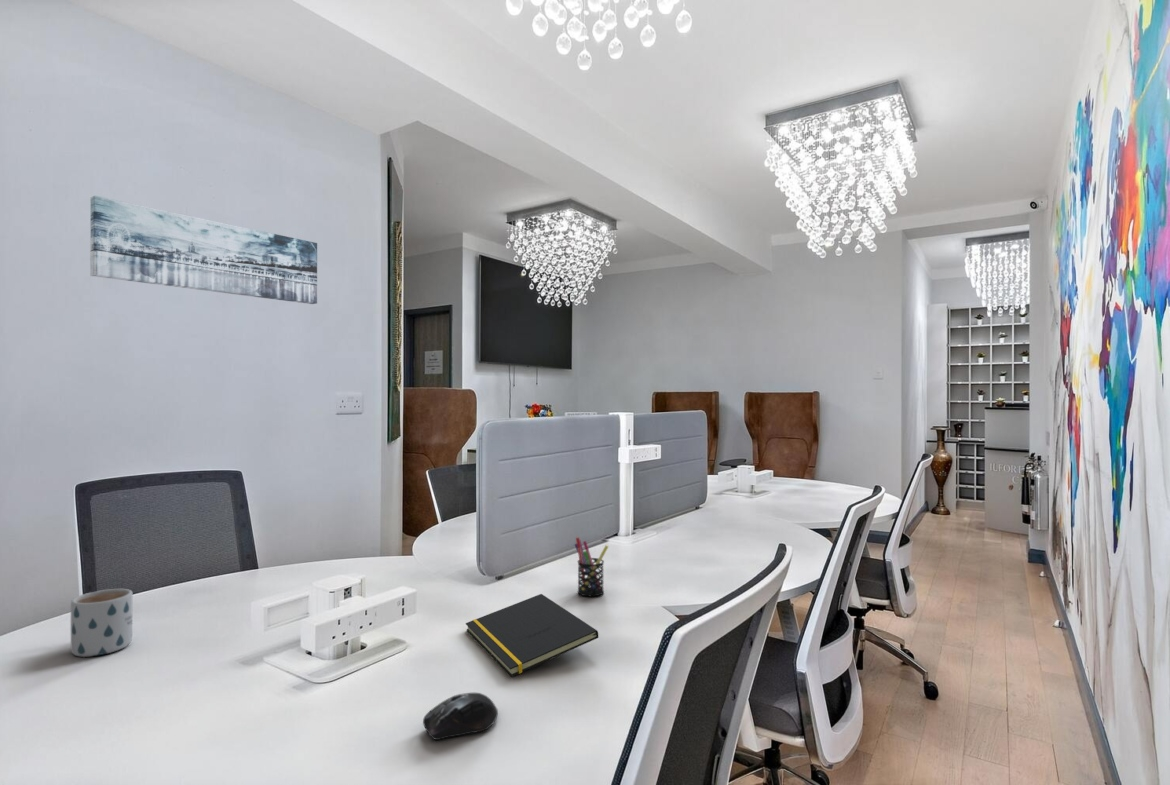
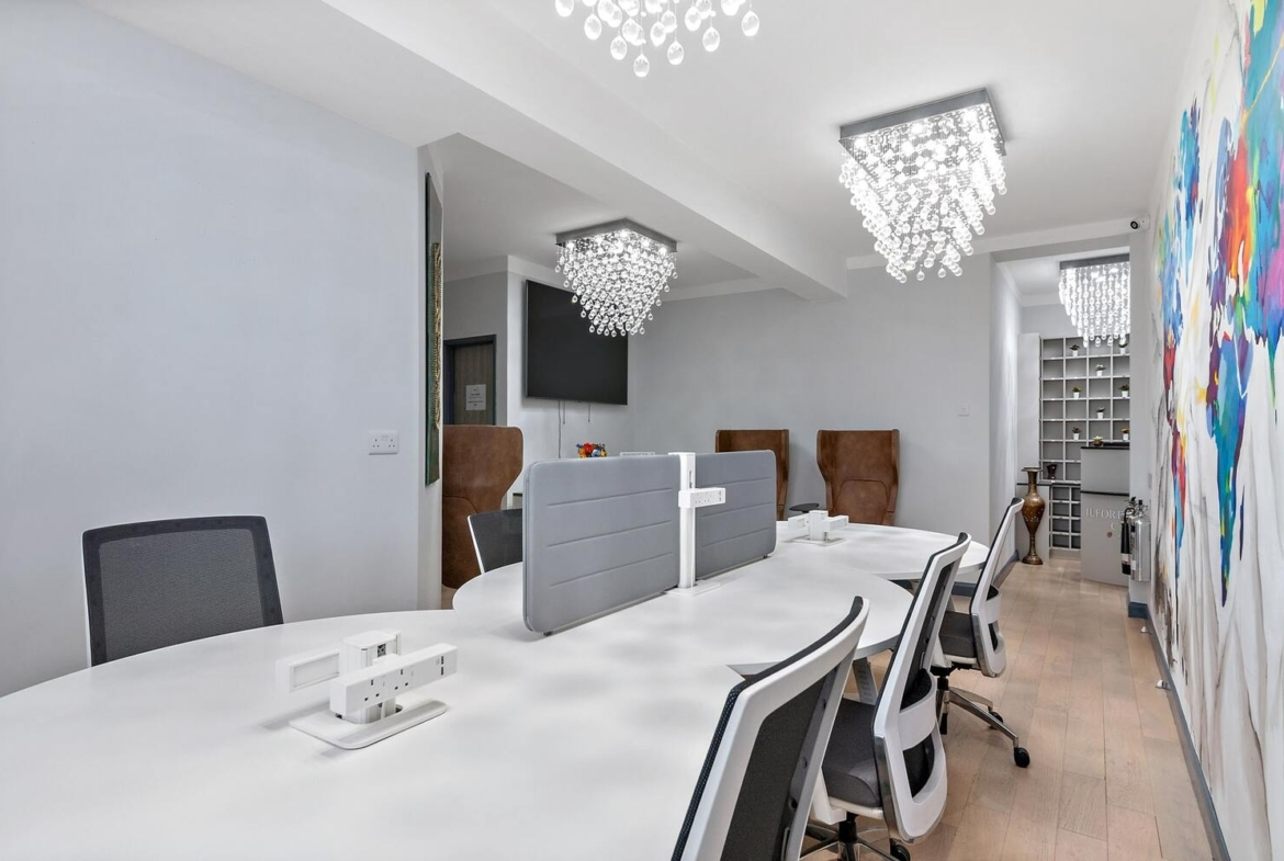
- wall art [89,195,318,305]
- computer mouse [422,692,499,741]
- pen holder [574,536,610,598]
- notepad [465,593,599,677]
- mug [70,588,134,658]
